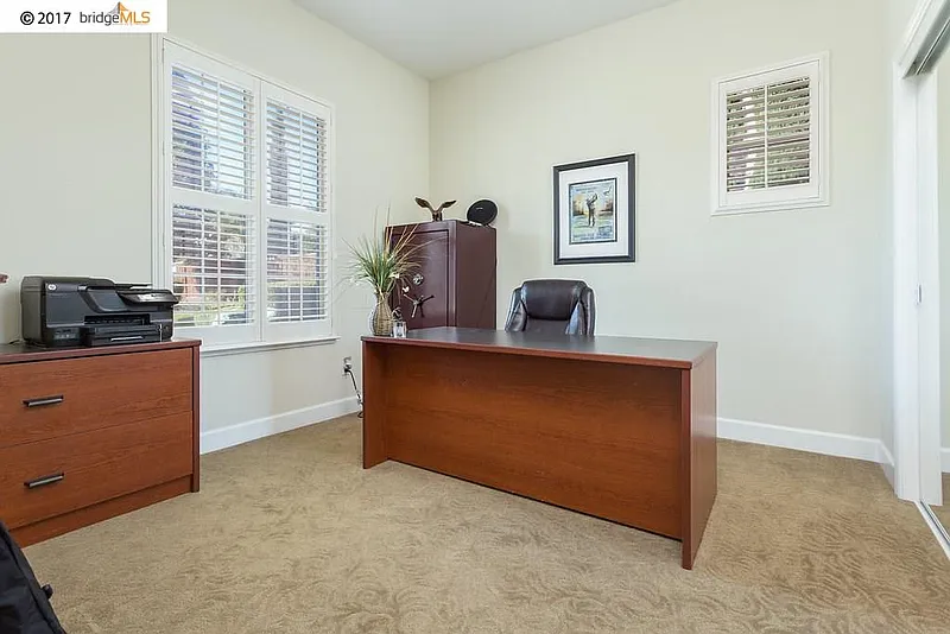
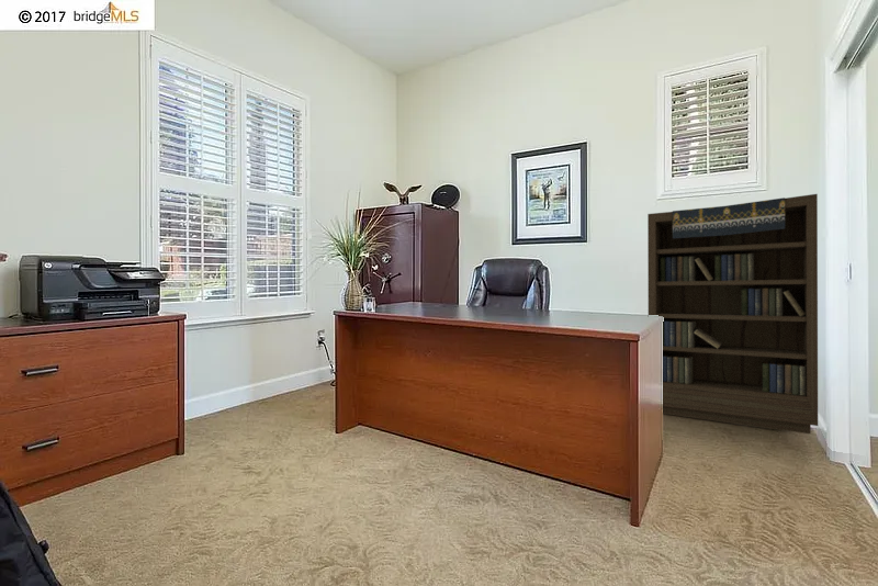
+ bookcase [646,193,819,435]
